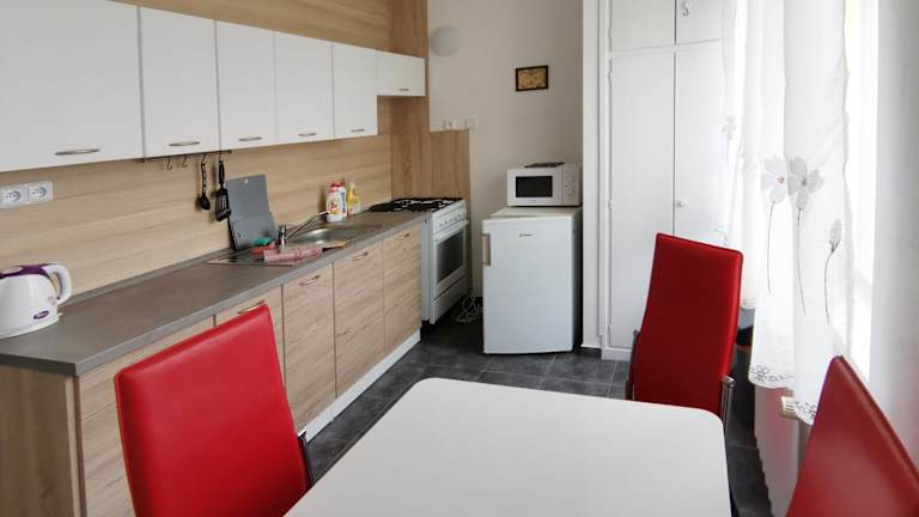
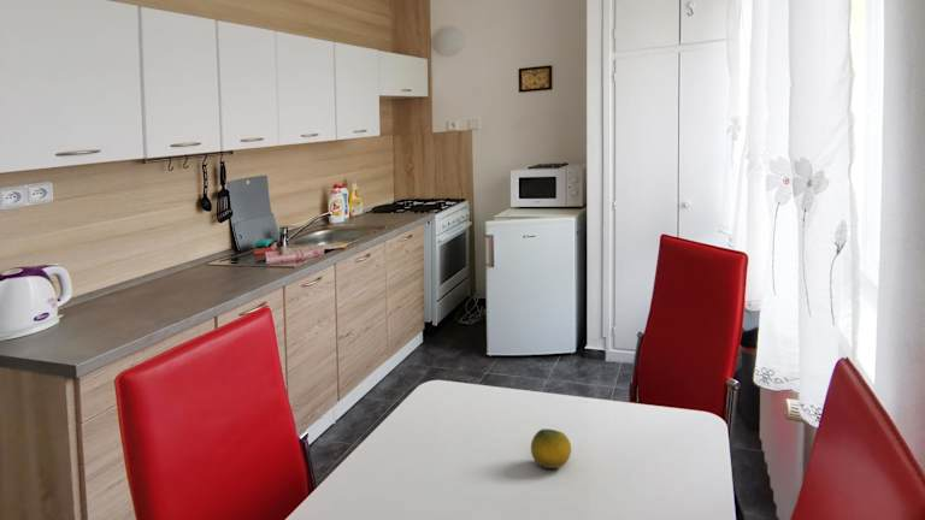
+ fruit [530,427,572,469]
